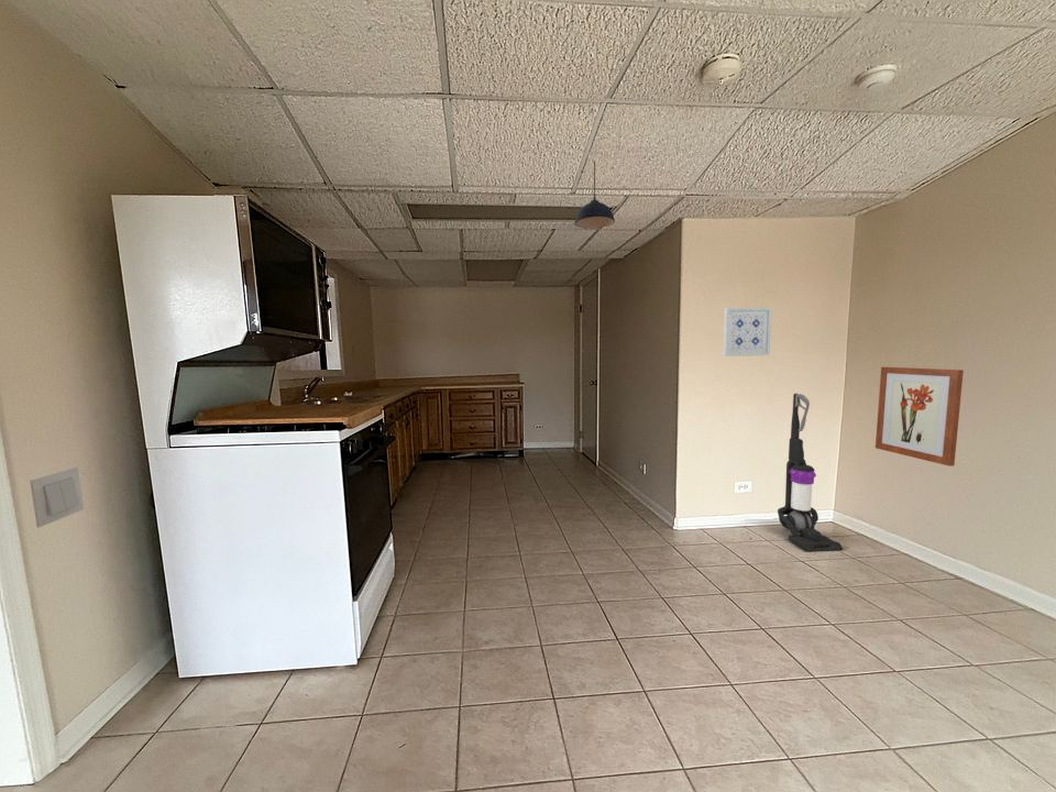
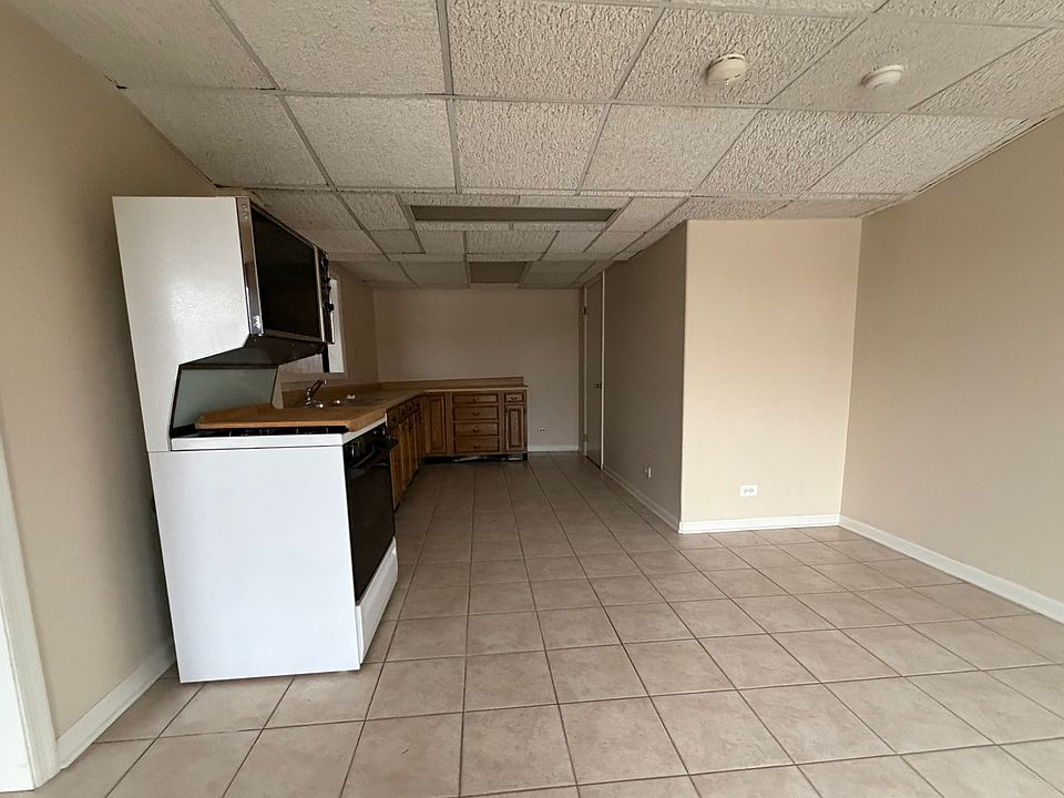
- vacuum cleaner [777,393,844,553]
- wall art [722,306,773,358]
- wall art [875,366,965,468]
- light switch [29,466,85,529]
- pendant light [573,160,616,230]
